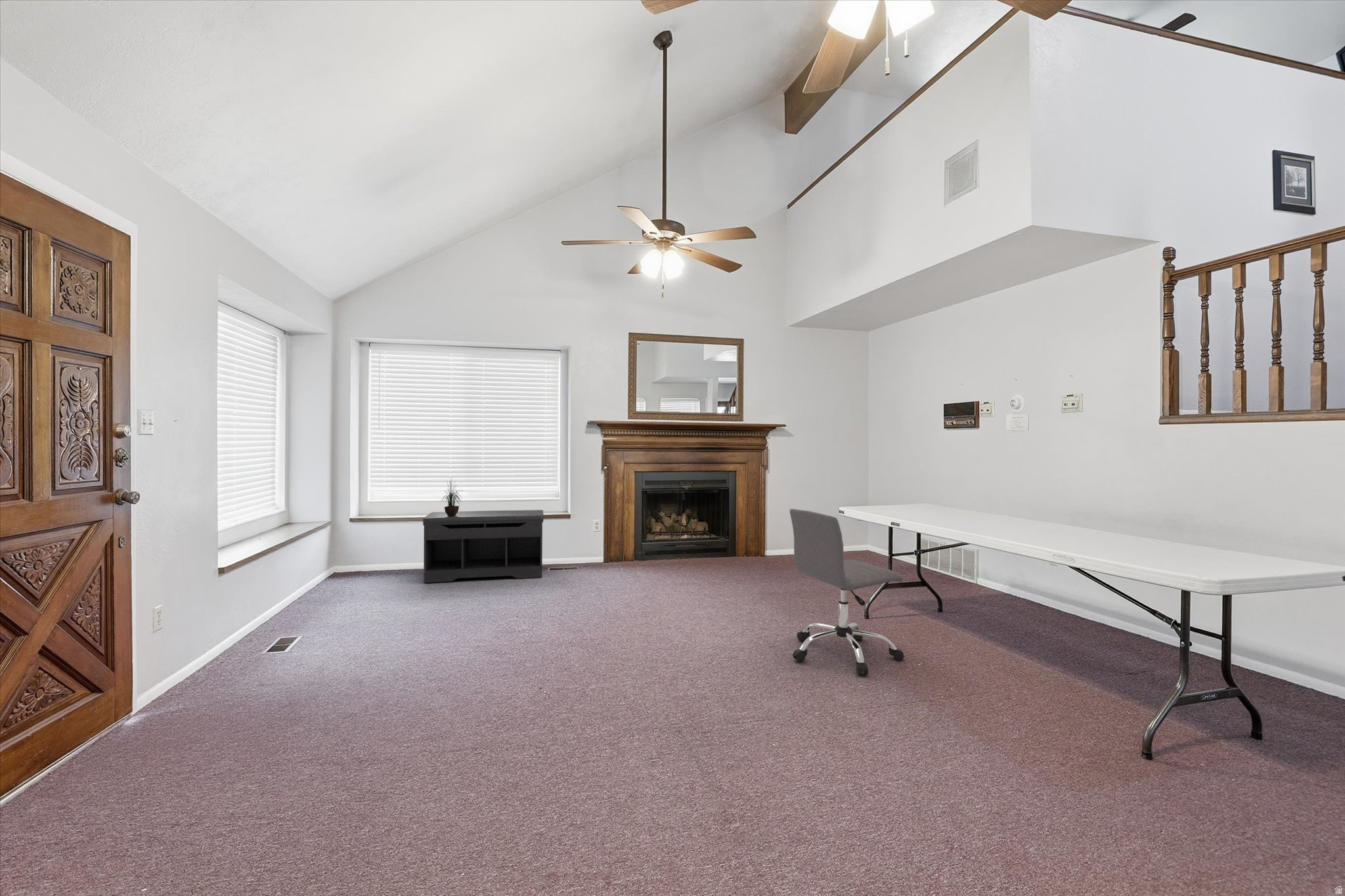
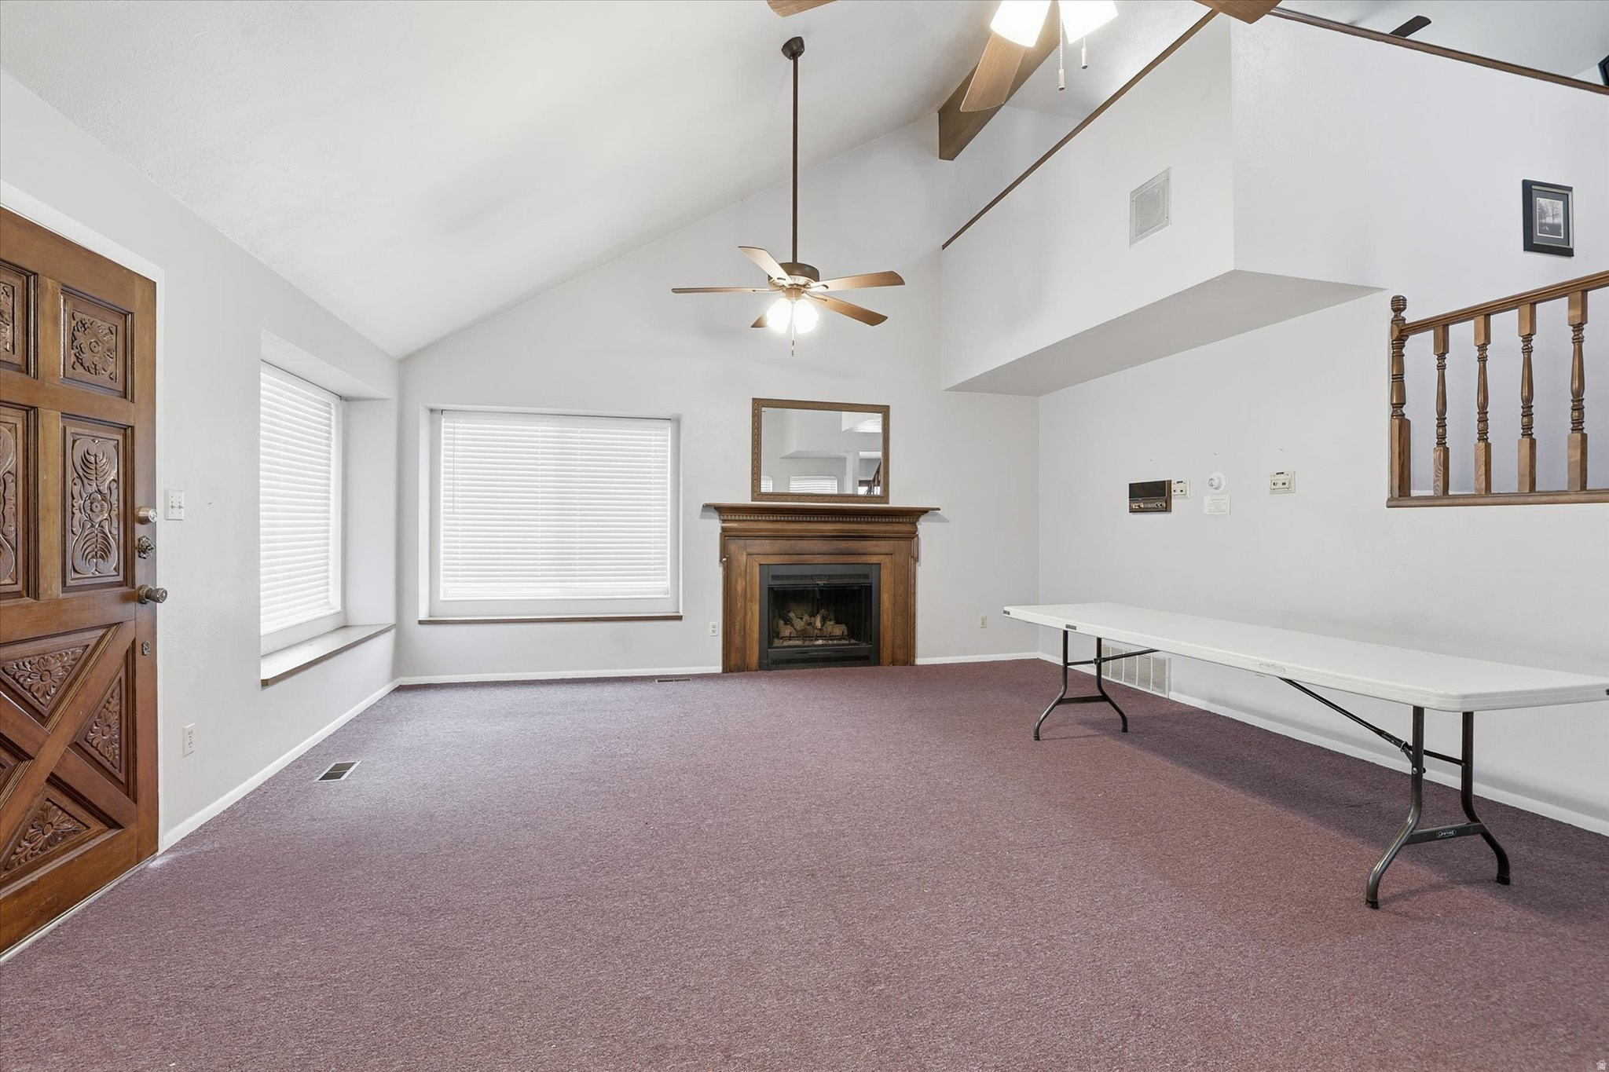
- bench [422,509,544,584]
- potted plant [441,478,464,516]
- chair [789,508,905,675]
